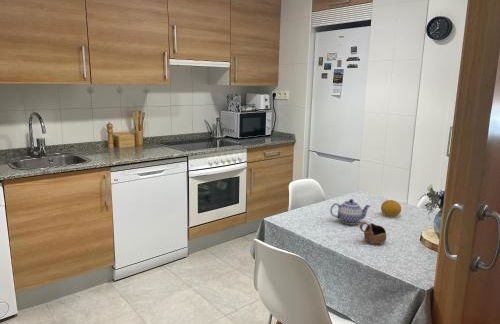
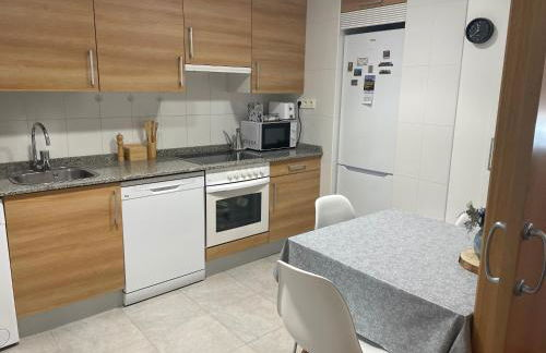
- cup [359,221,387,245]
- teapot [329,198,371,226]
- fruit [380,199,402,217]
